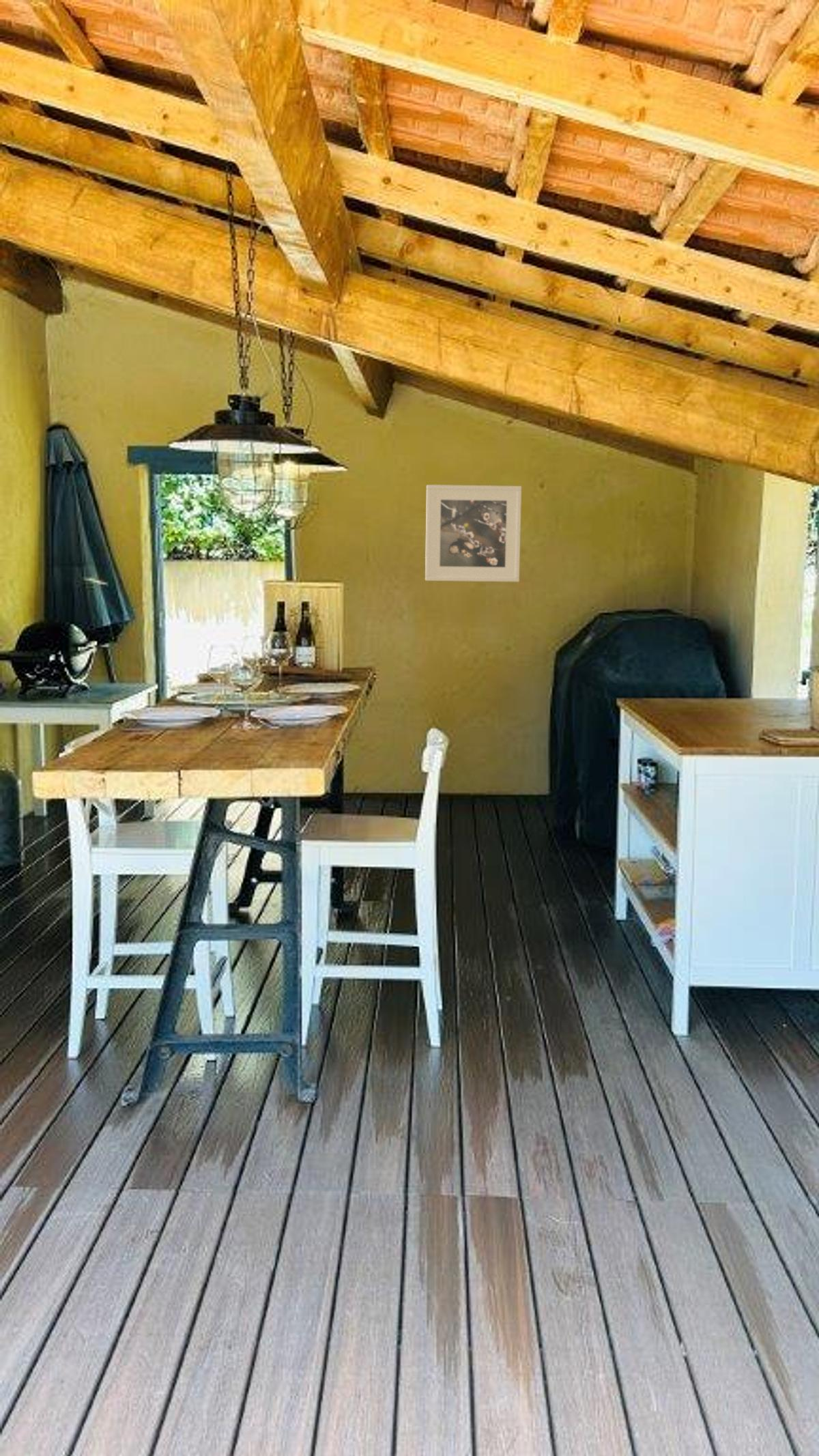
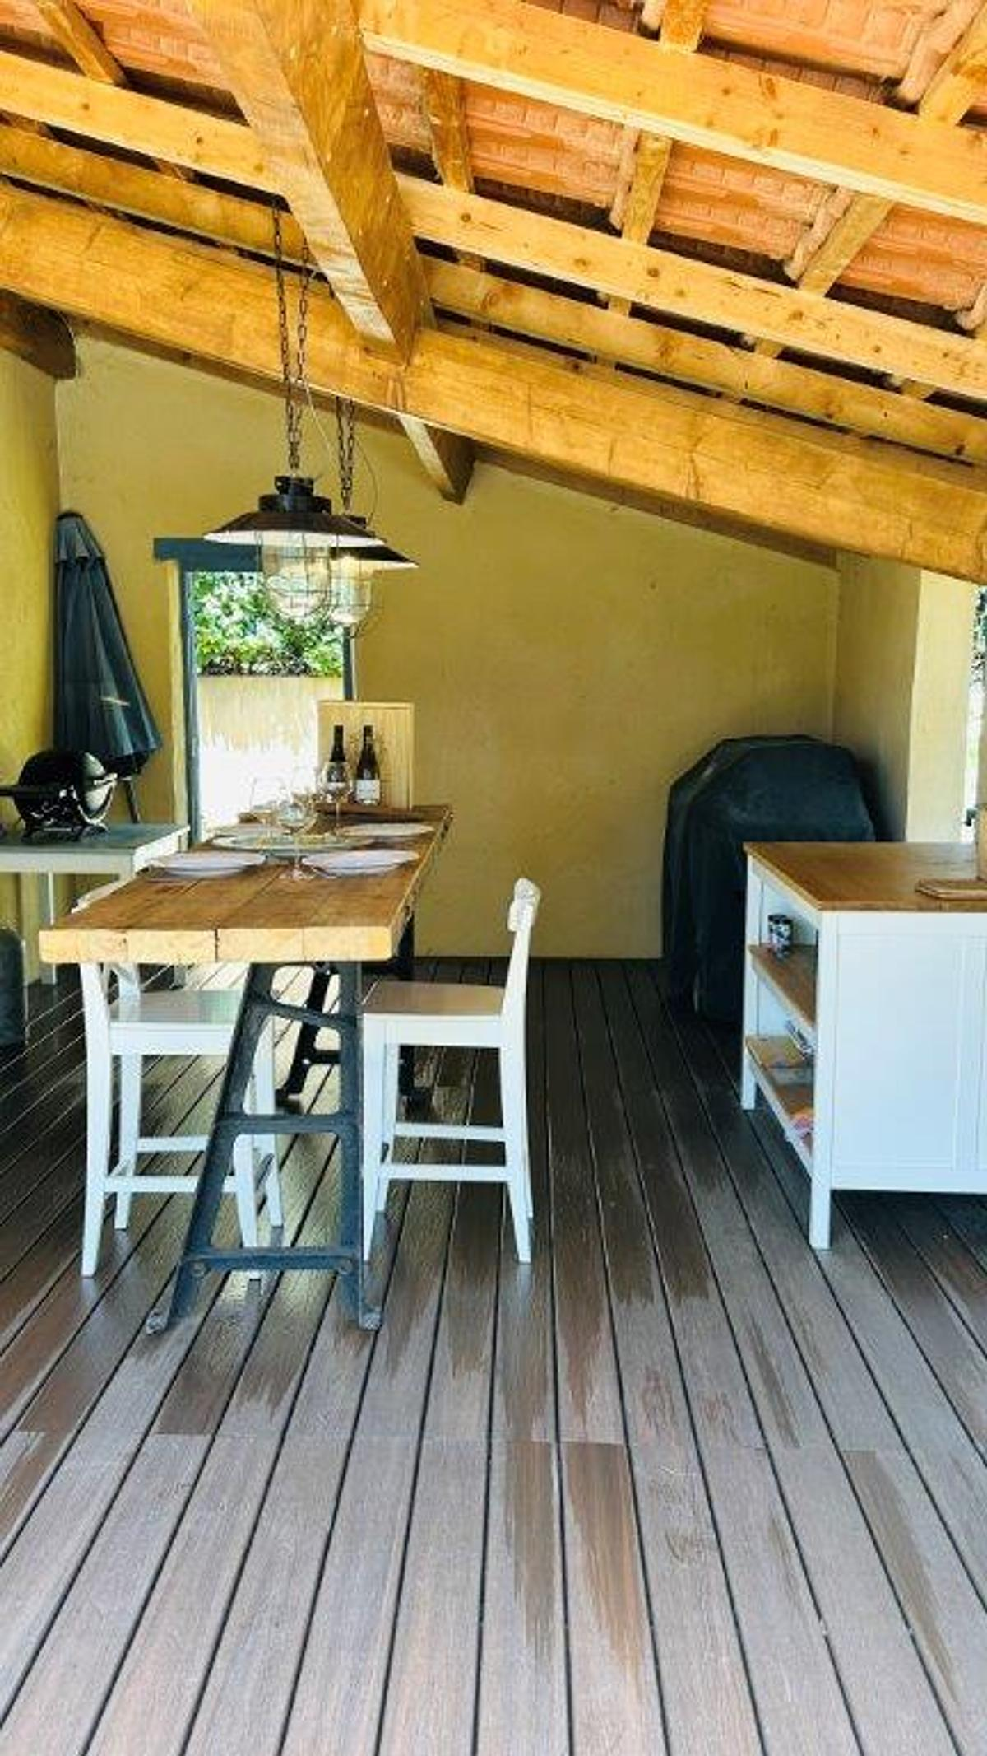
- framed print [425,484,522,582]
